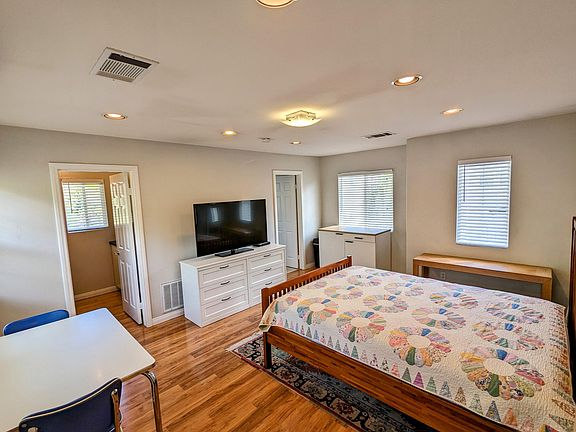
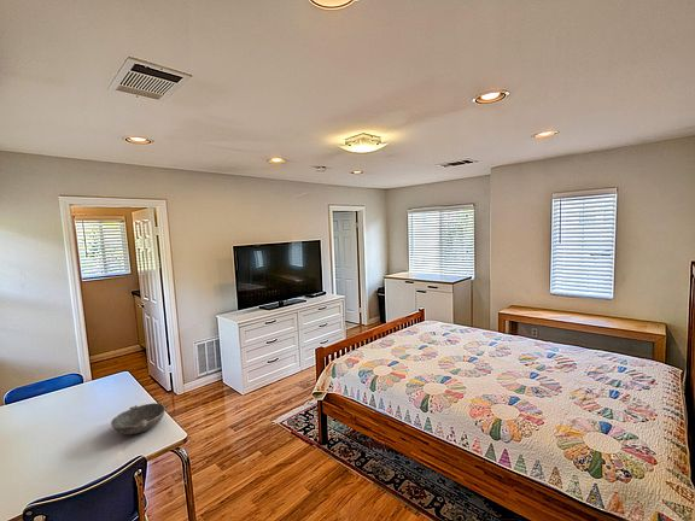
+ bowl [110,402,167,435]
